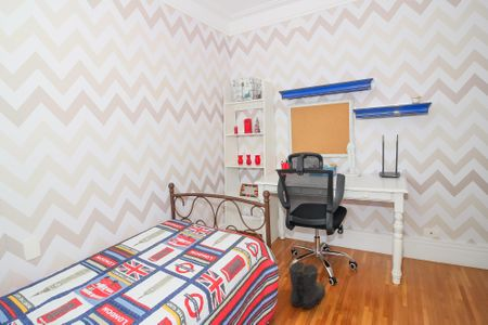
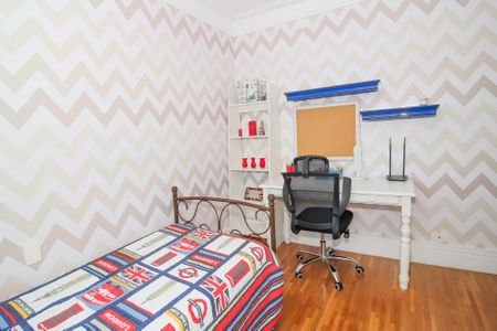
- boots [287,260,326,310]
